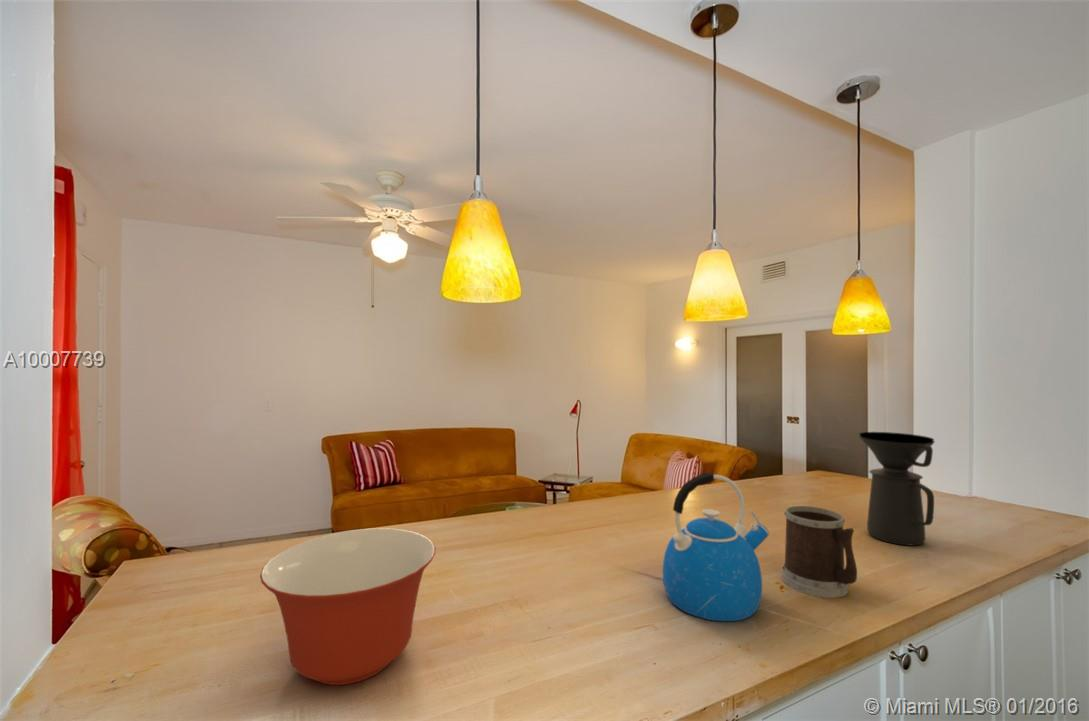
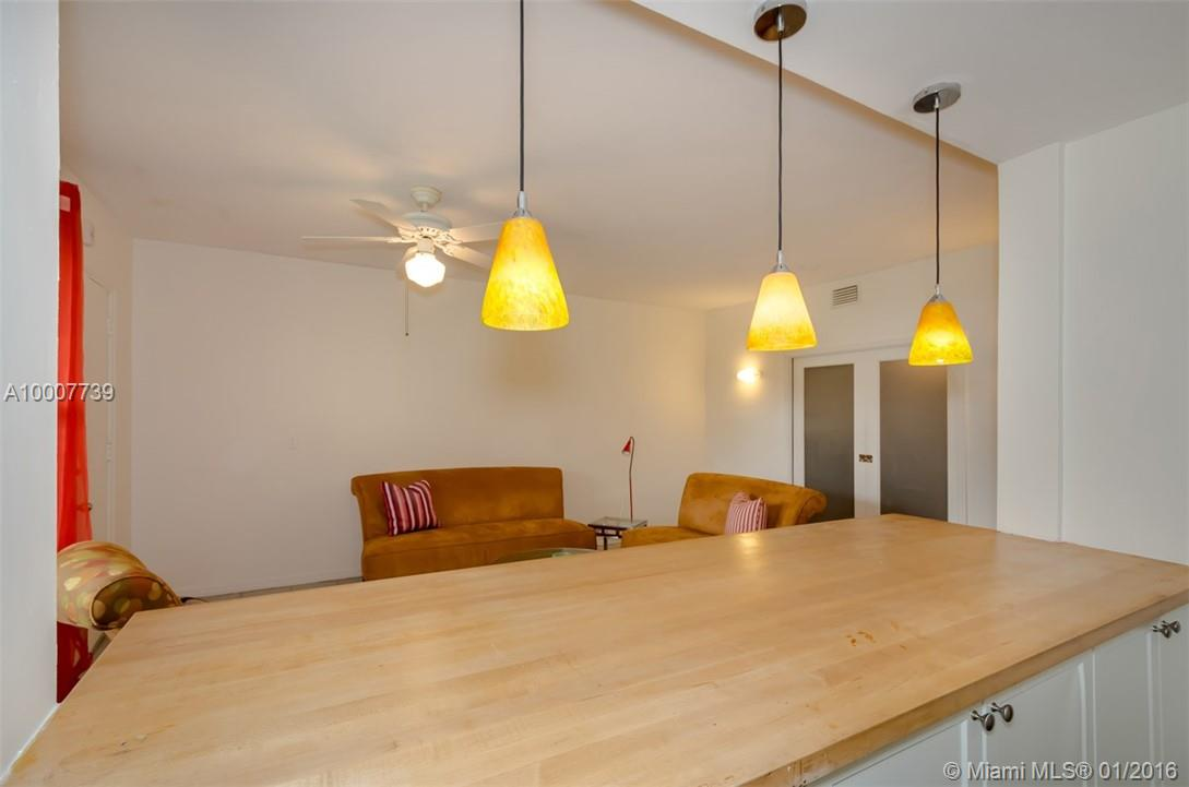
- mixing bowl [259,527,436,686]
- coffee maker [858,431,936,546]
- mug [781,505,858,599]
- kettle [662,471,770,622]
